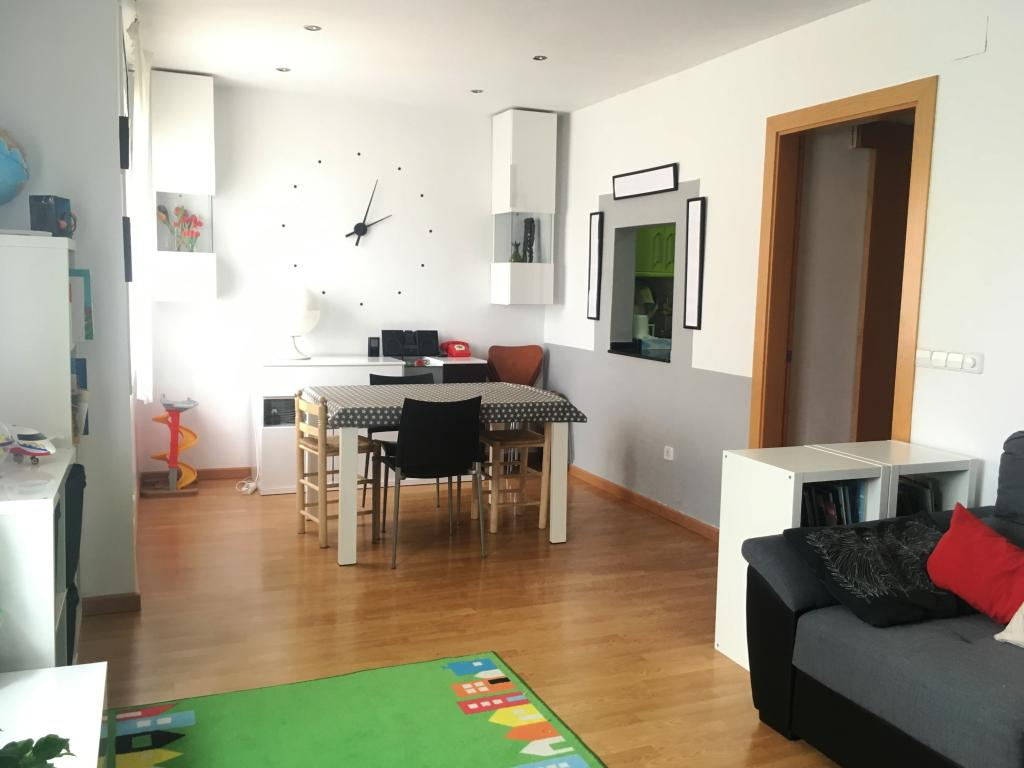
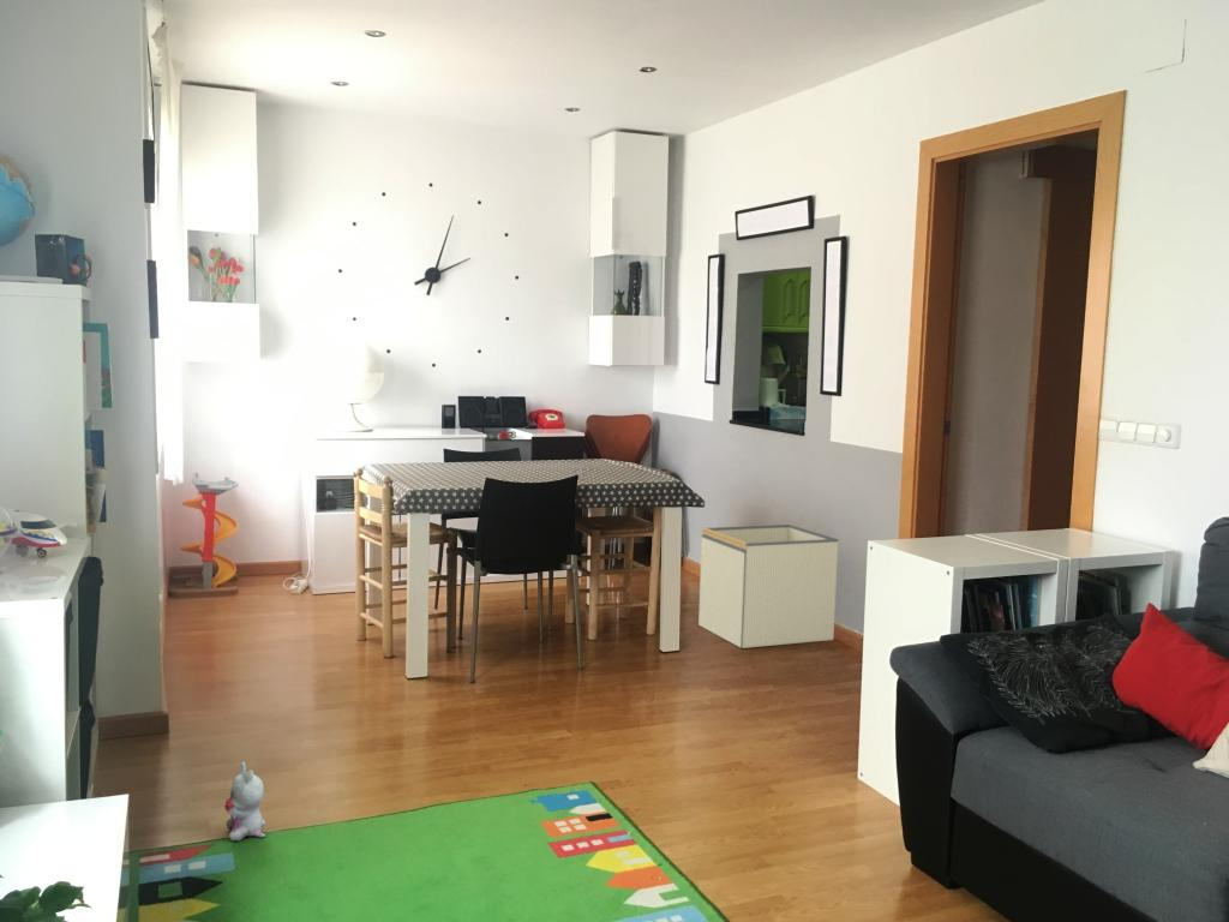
+ storage bin [697,523,839,649]
+ plush toy [223,761,266,842]
